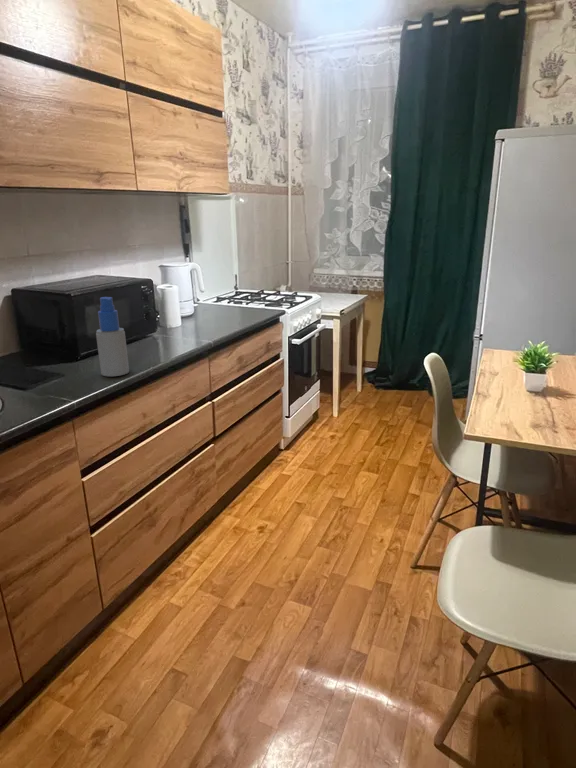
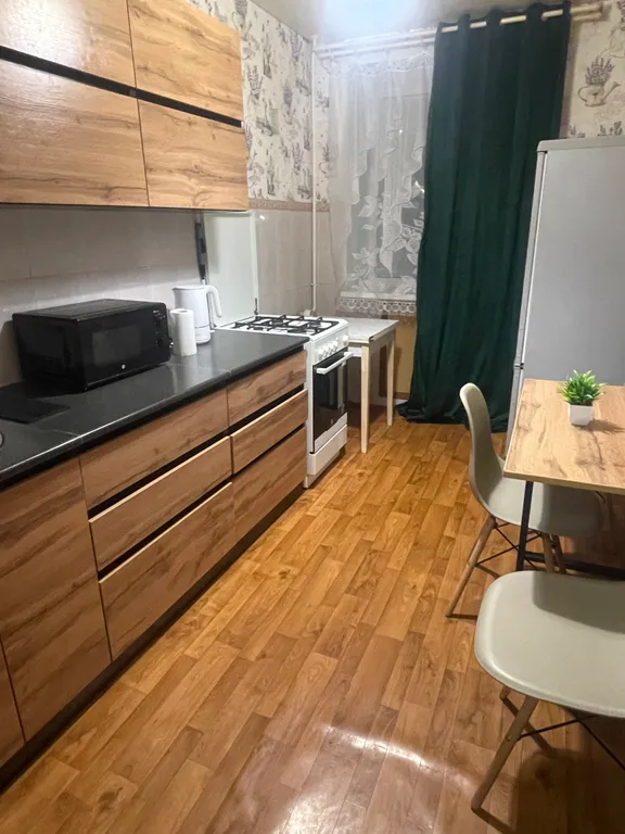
- spray bottle [95,296,130,377]
